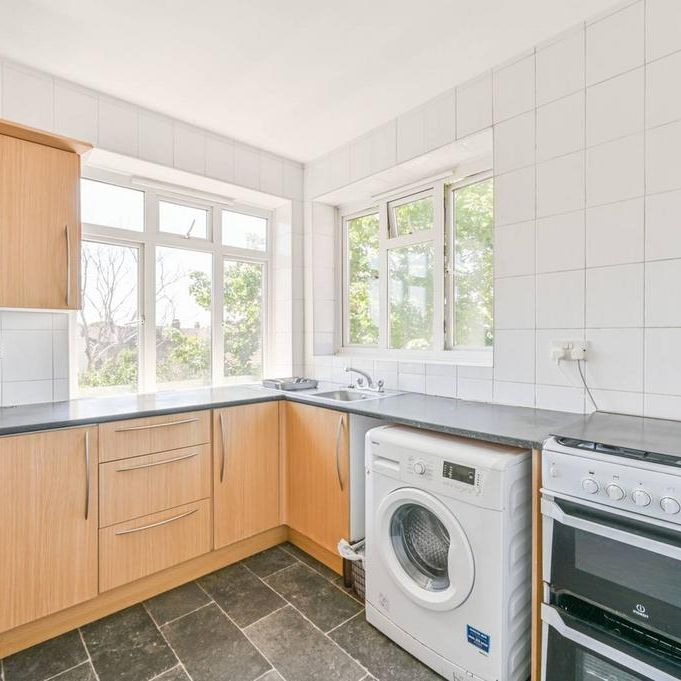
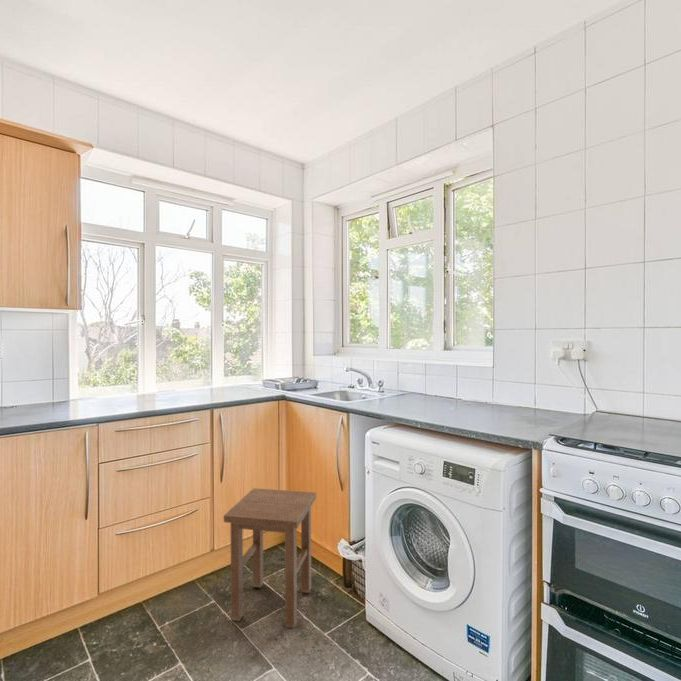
+ stool [223,487,317,629]
